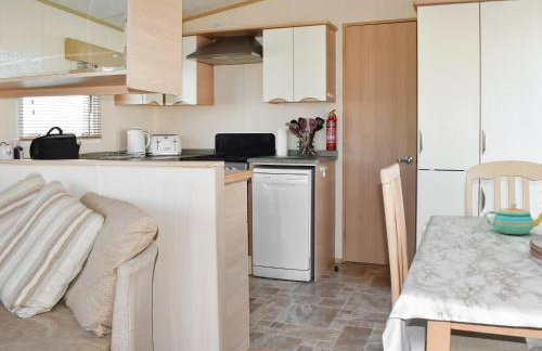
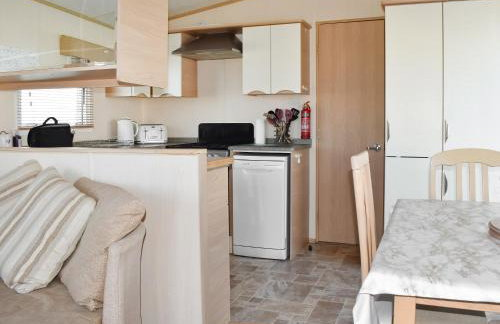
- teapot [482,203,542,235]
